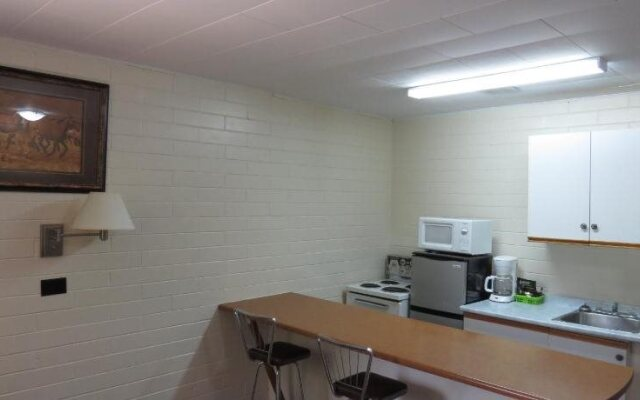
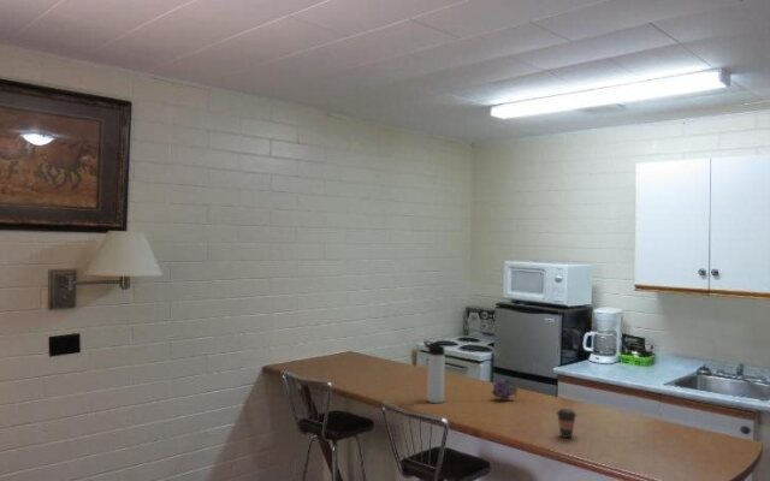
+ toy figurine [490,376,519,402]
+ thermos bottle [422,339,446,404]
+ coffee cup [556,408,578,439]
